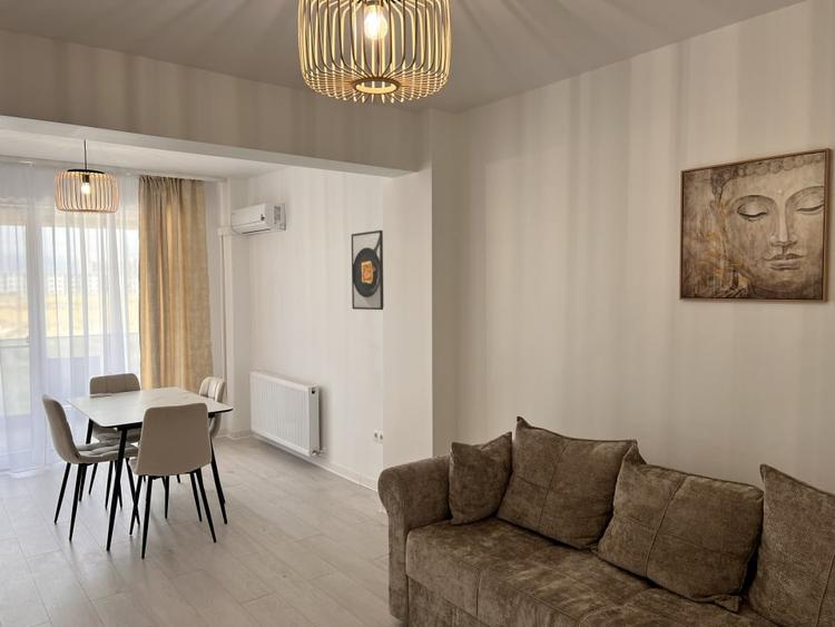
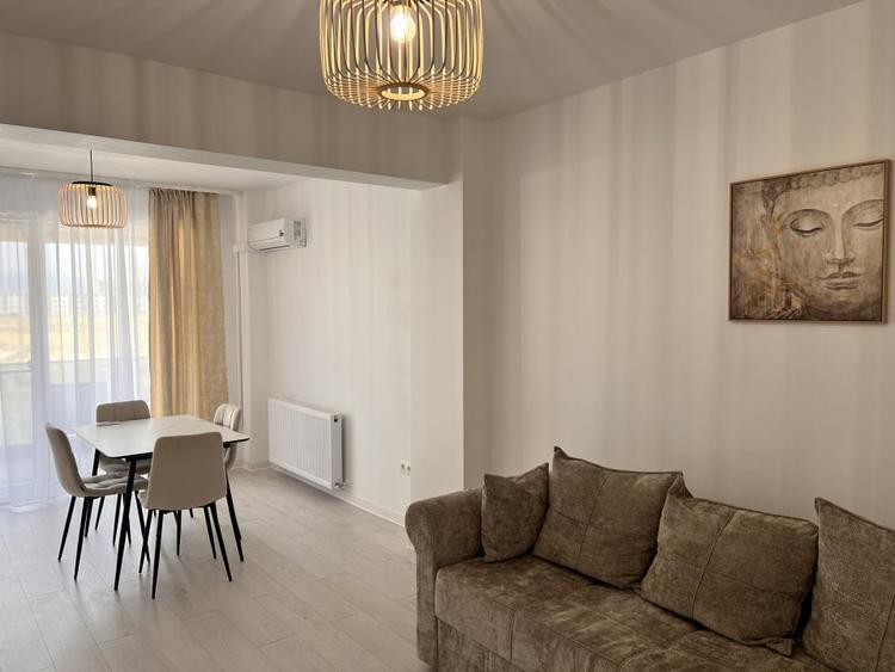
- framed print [351,229,384,311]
